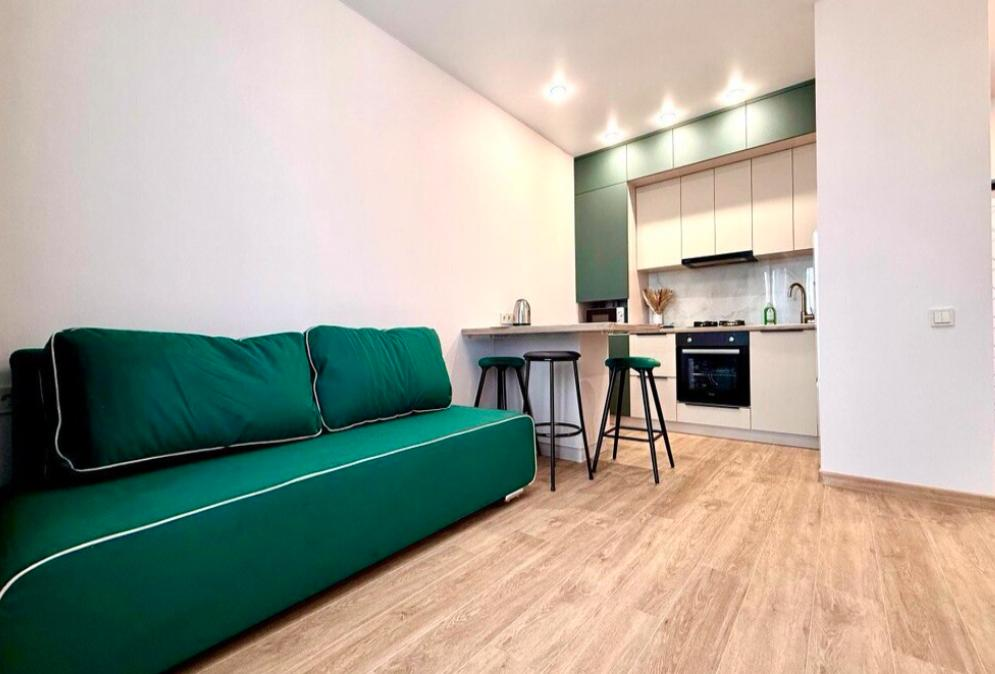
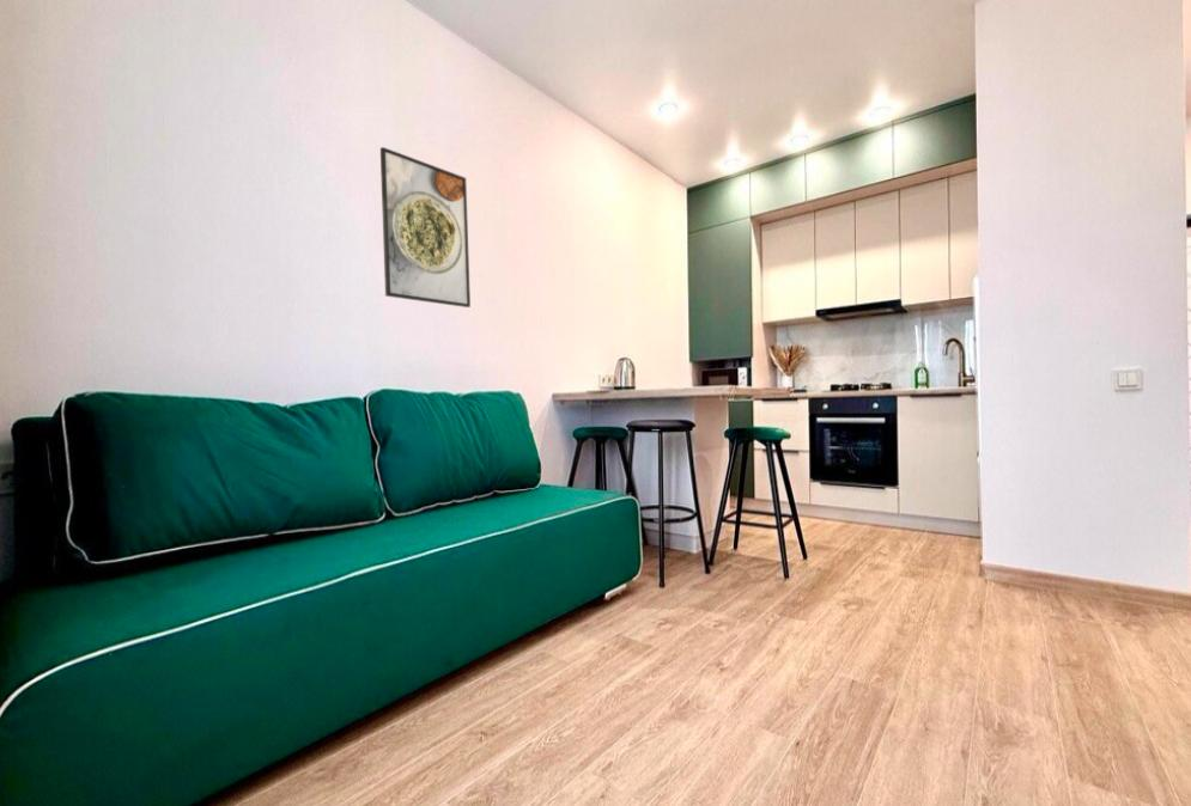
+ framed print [379,146,472,309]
